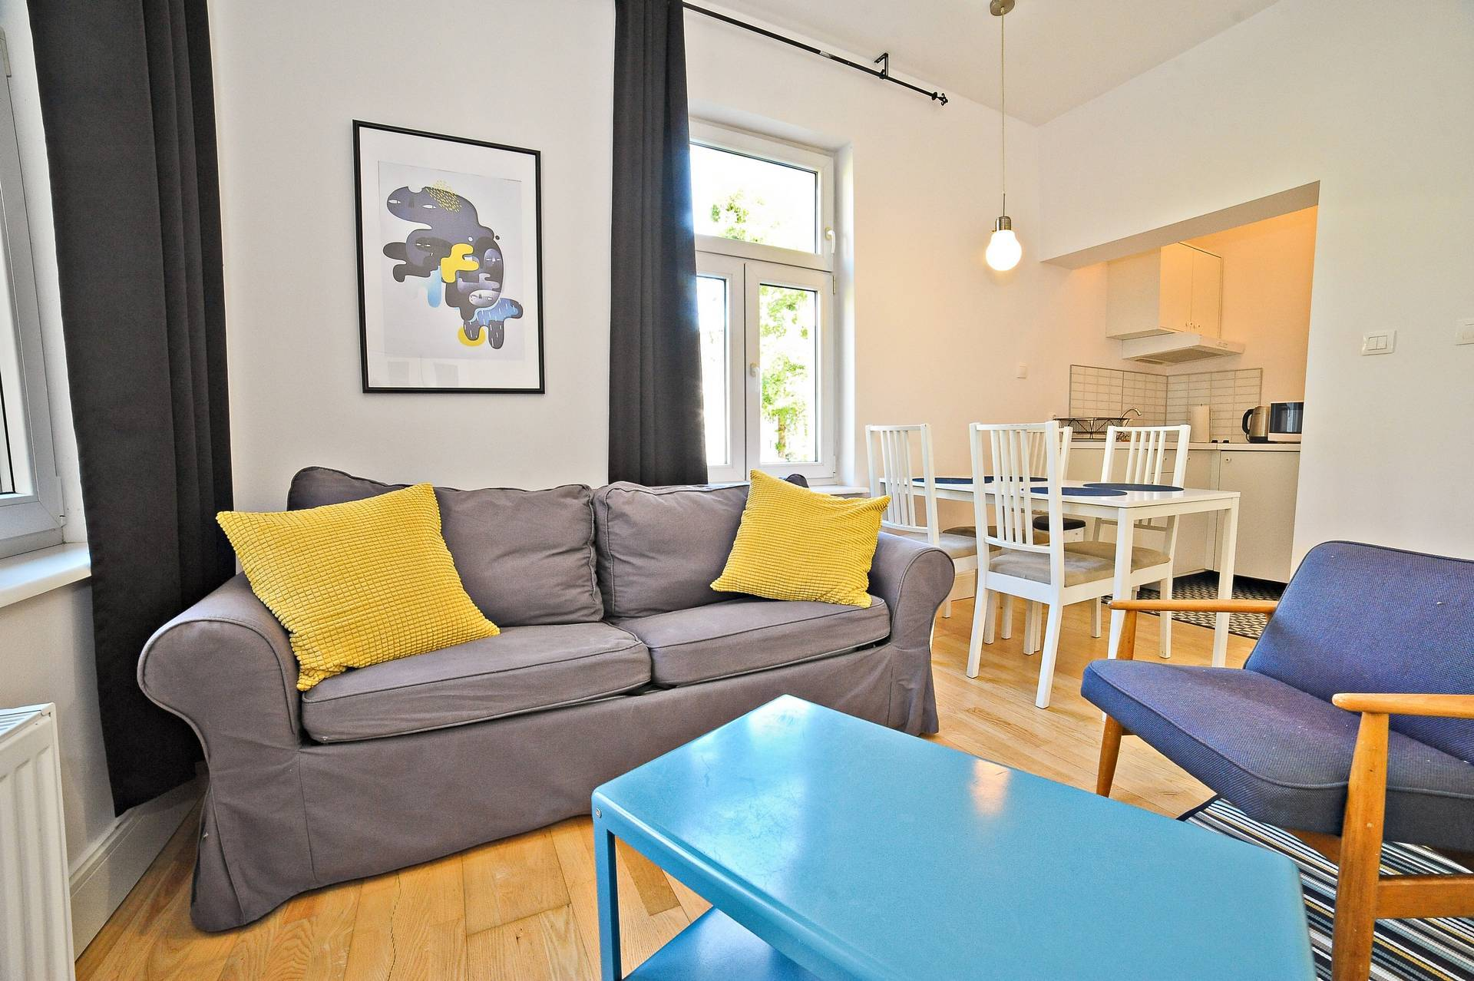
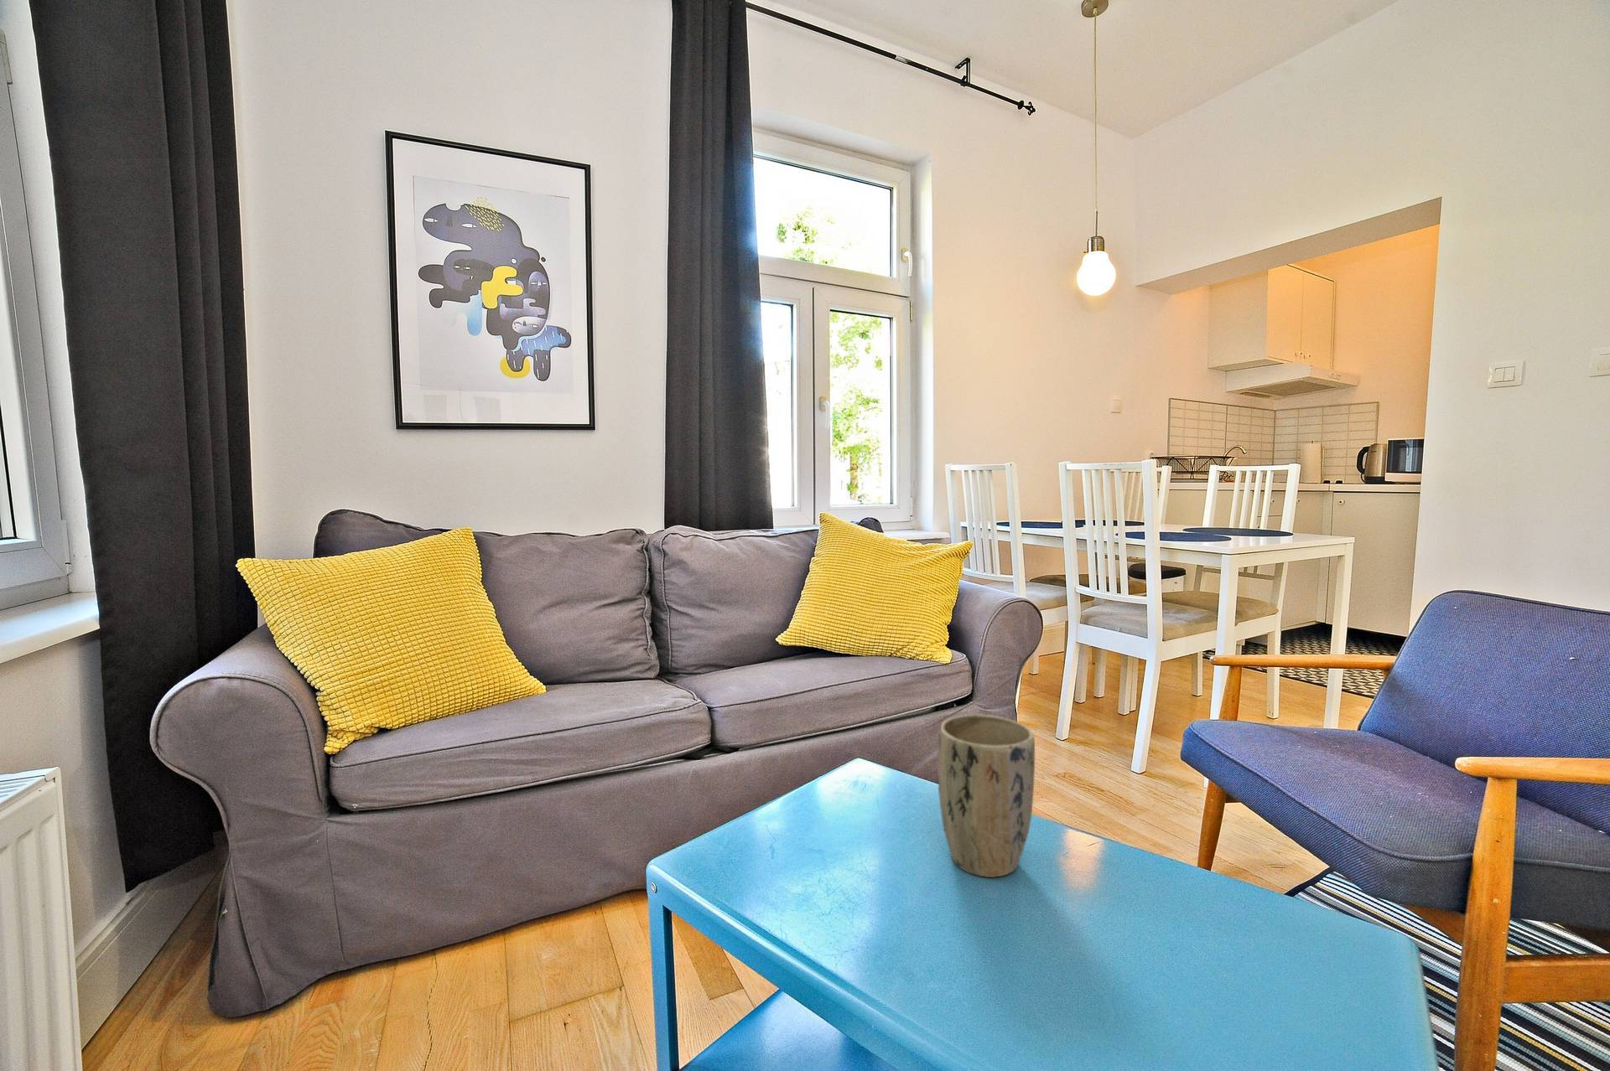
+ plant pot [937,714,1036,879]
